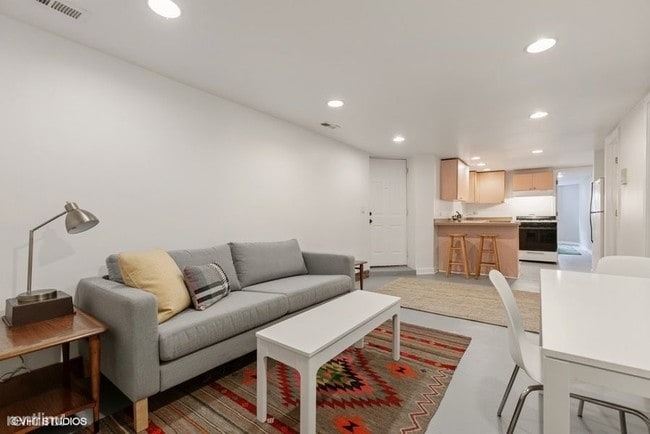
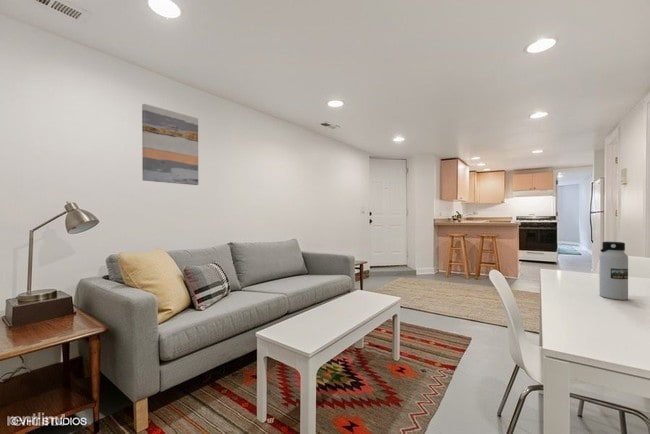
+ water bottle [599,241,629,301]
+ wall art [141,103,199,186]
